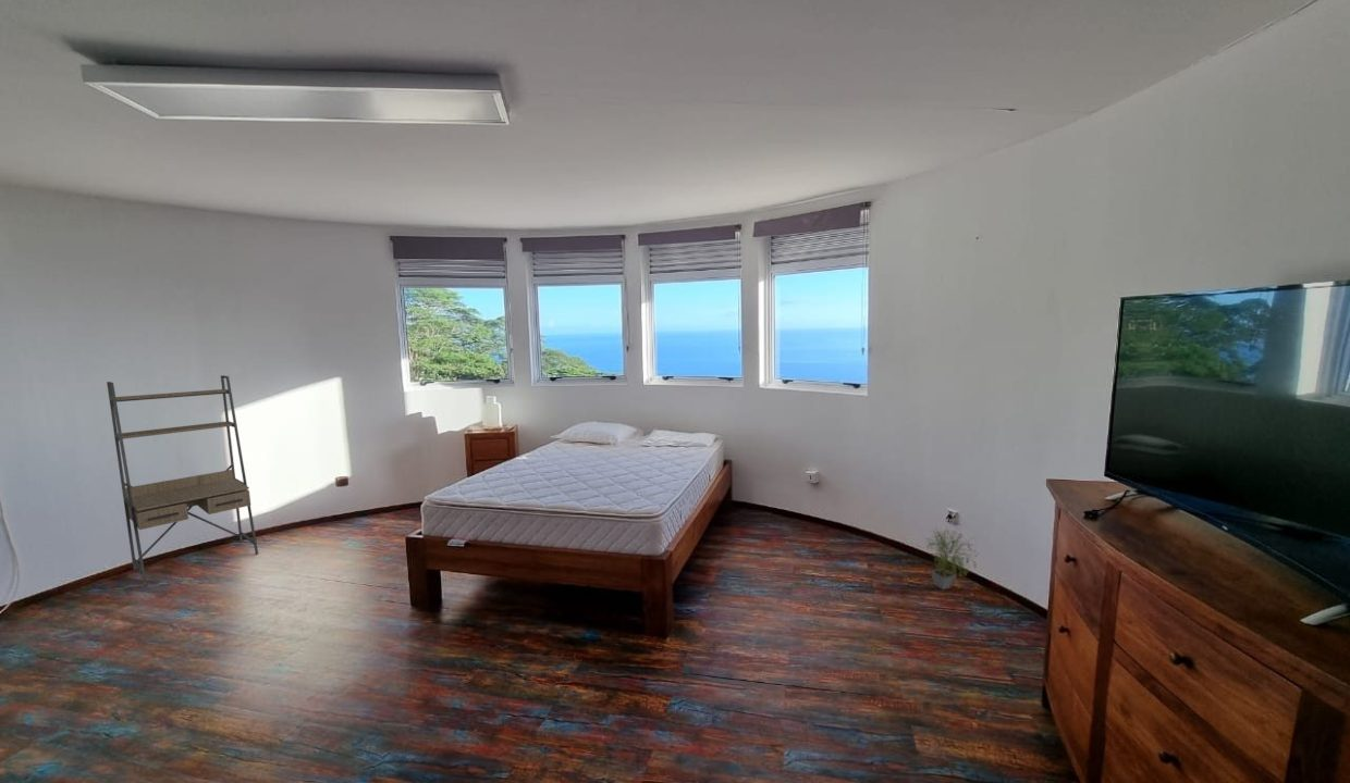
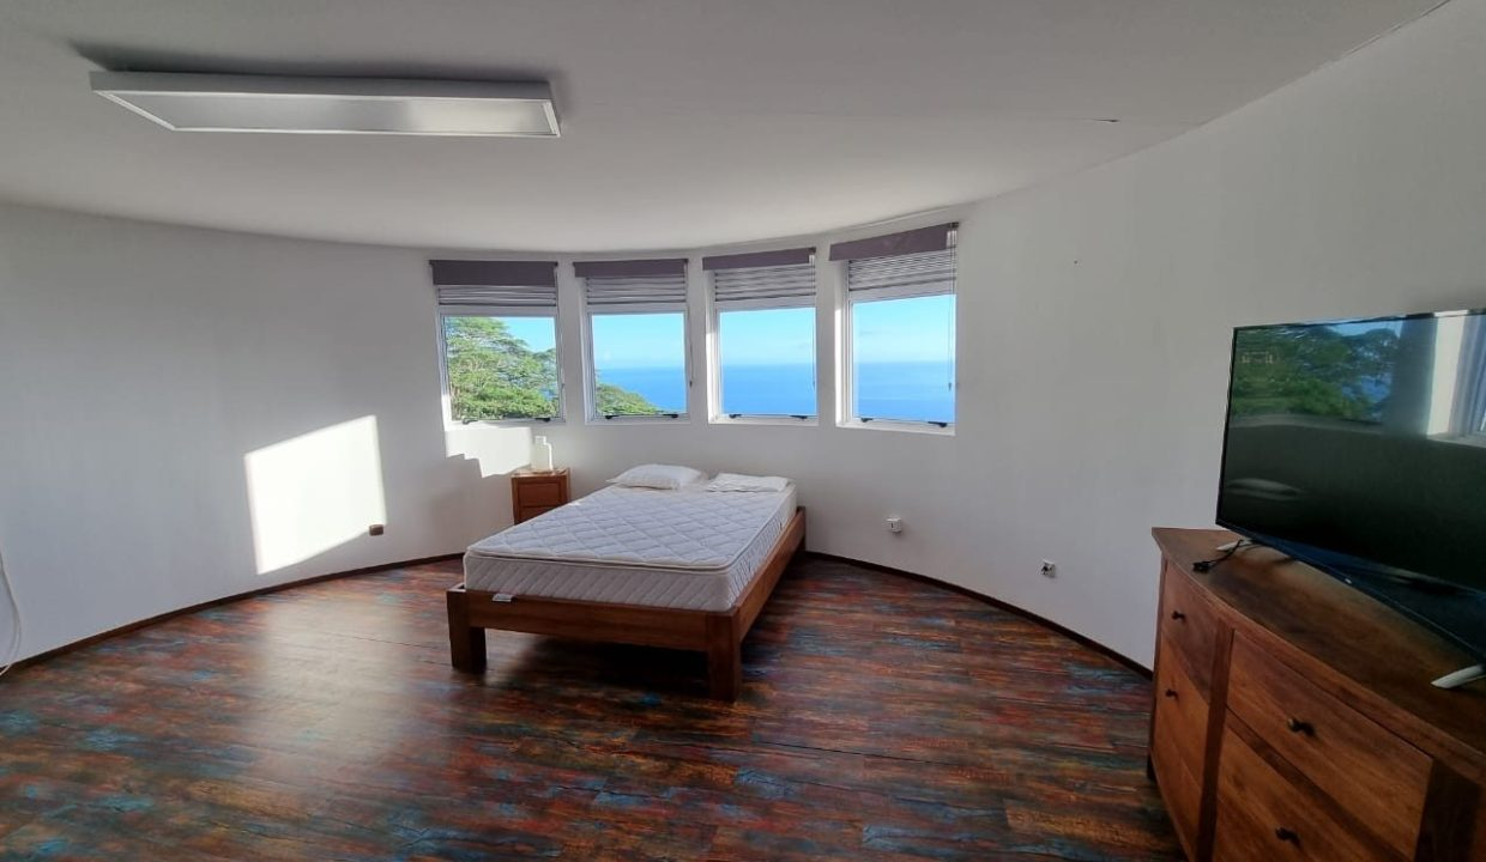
- shelving unit [106,374,259,588]
- potted plant [923,526,980,591]
